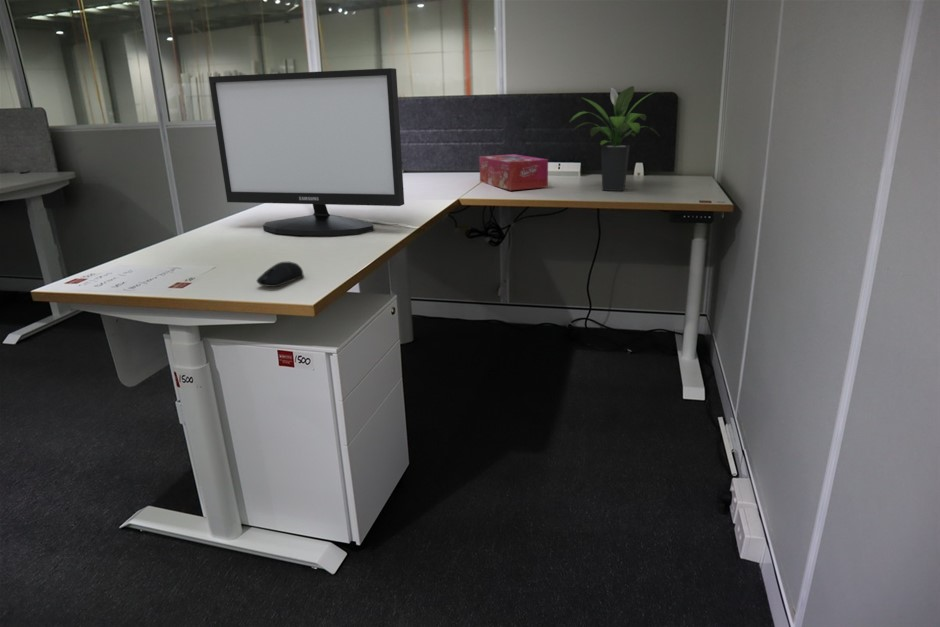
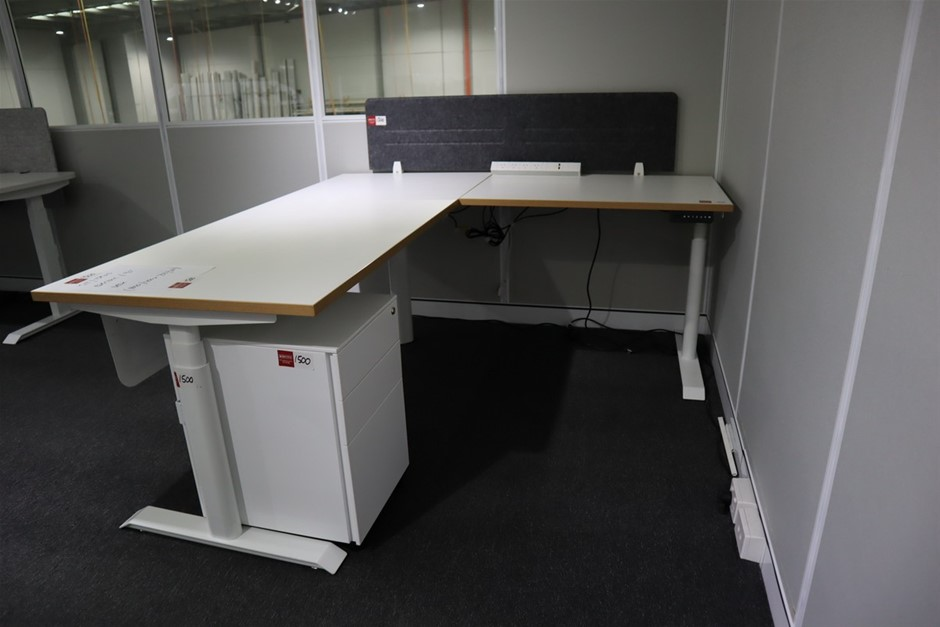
- monitor [208,67,405,236]
- tissue box [478,153,549,191]
- potted plant [568,85,660,192]
- computer mouse [256,261,304,288]
